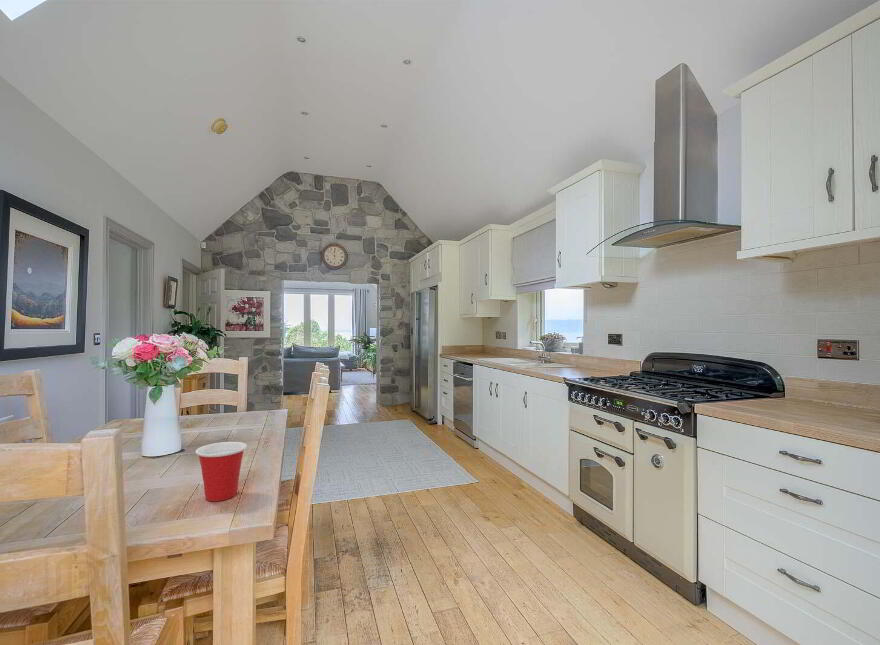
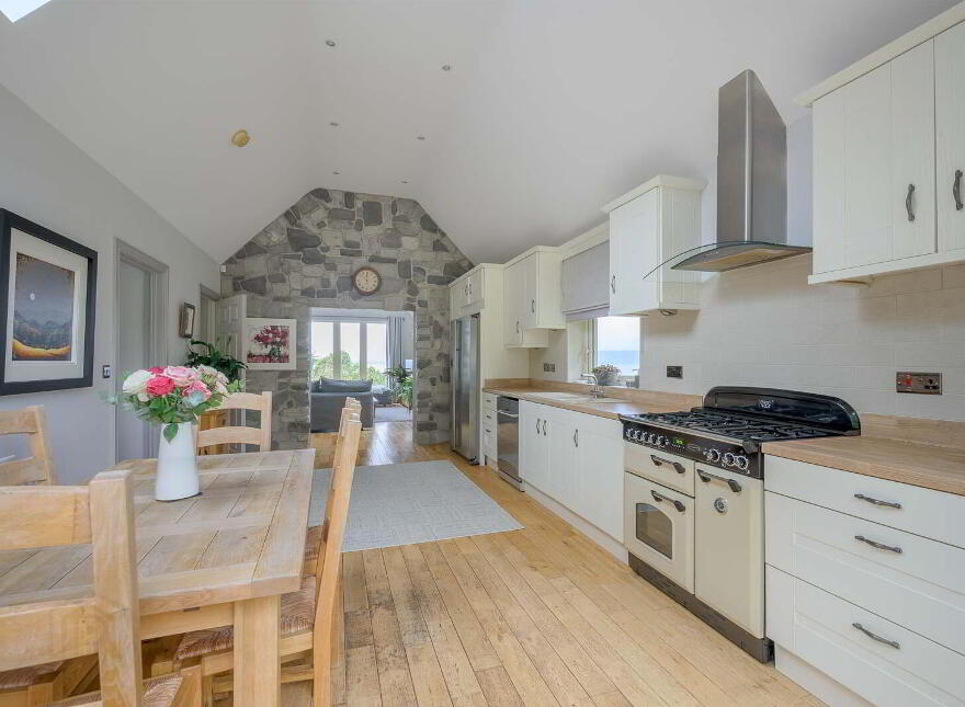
- cup [194,441,248,502]
